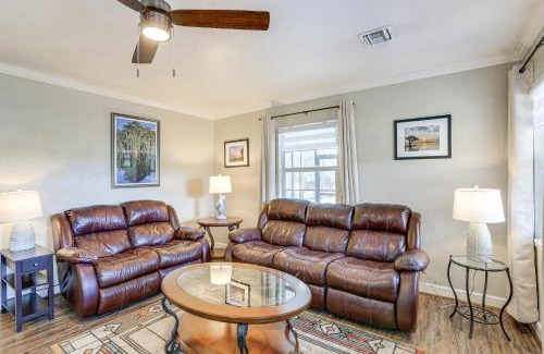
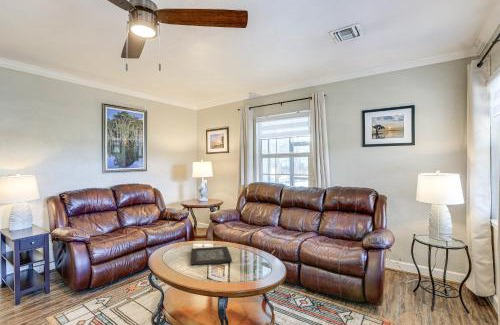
+ decorative tray [190,245,233,267]
